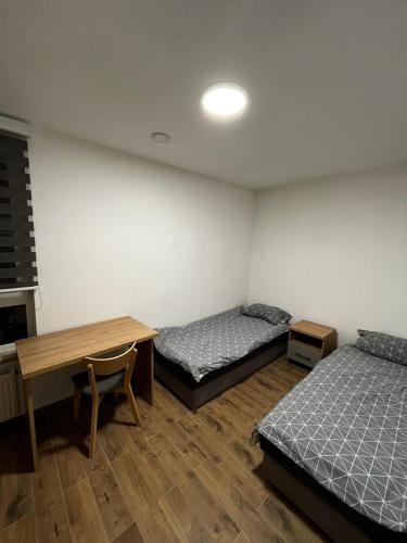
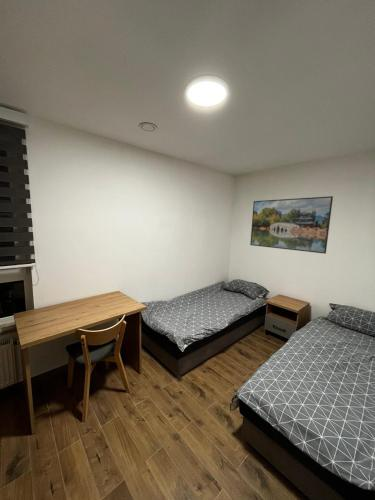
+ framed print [249,195,334,255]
